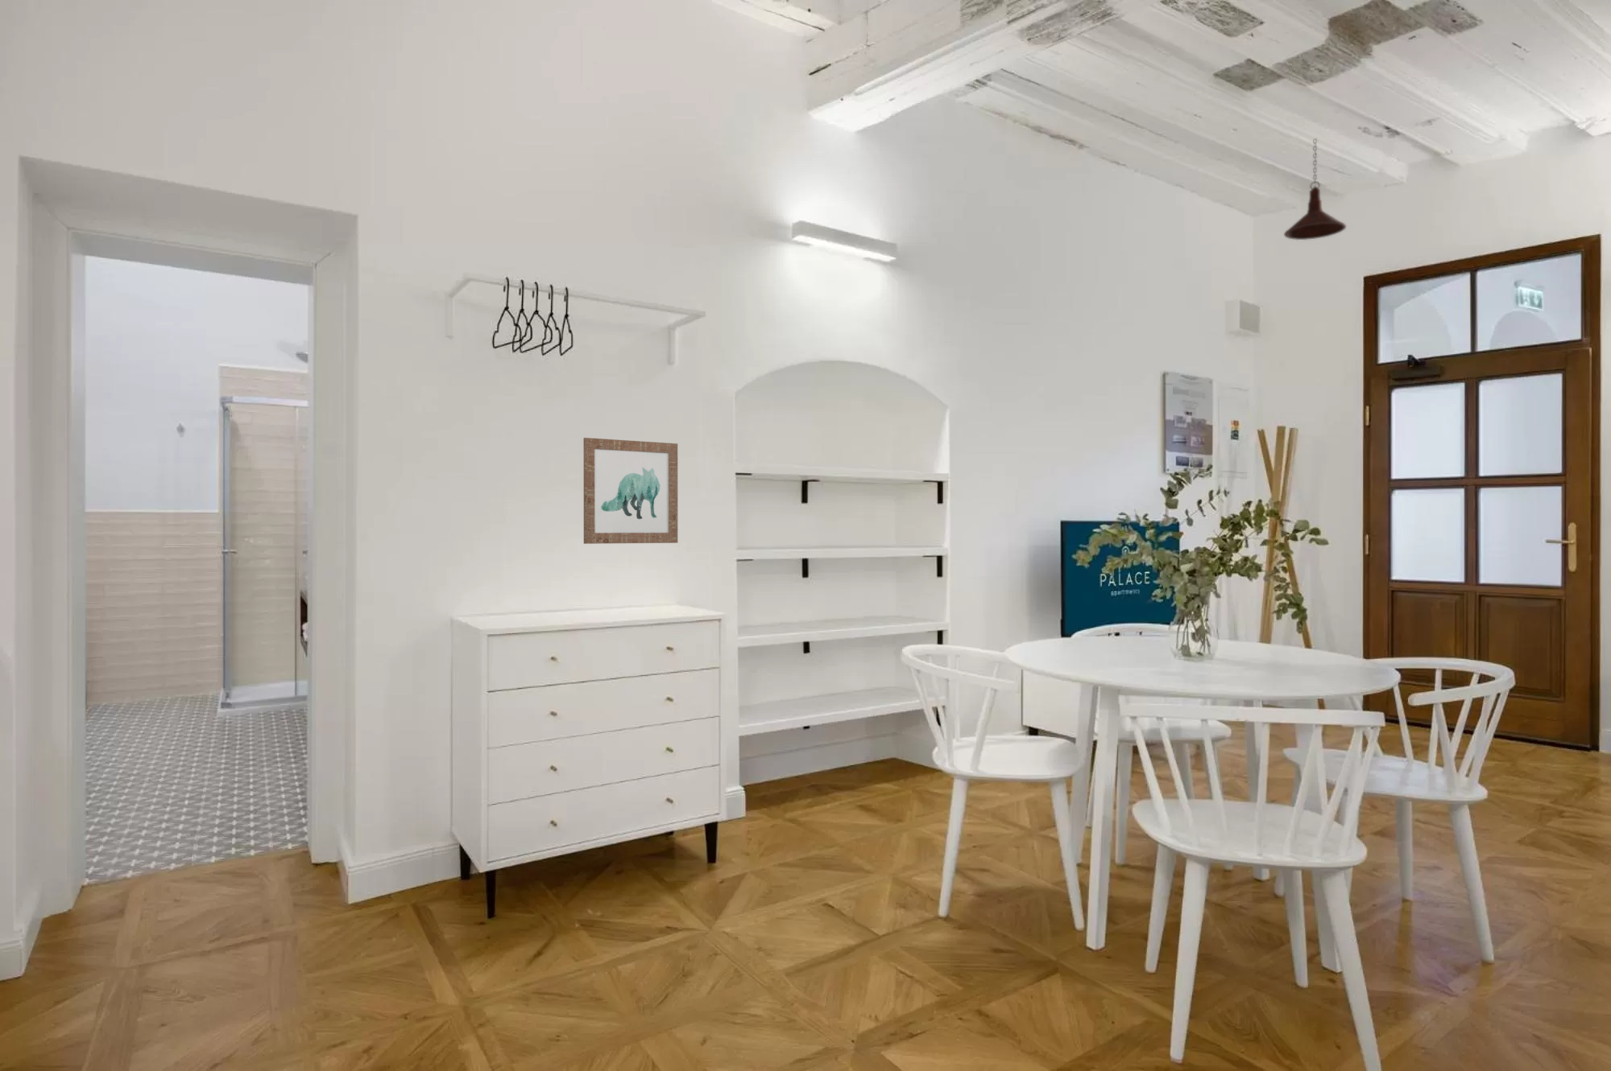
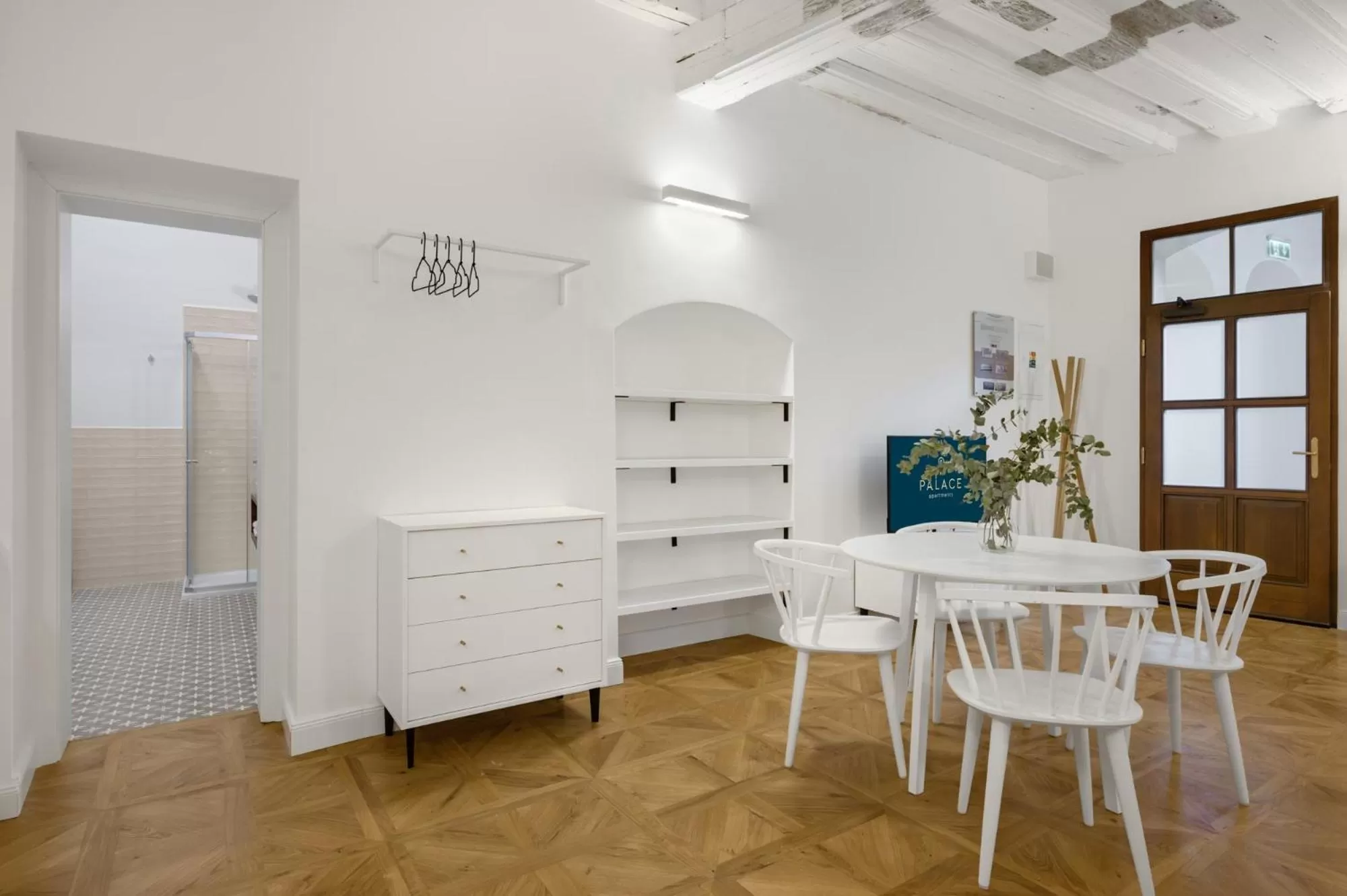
- pendant light [1283,137,1348,240]
- wall art [582,437,678,545]
